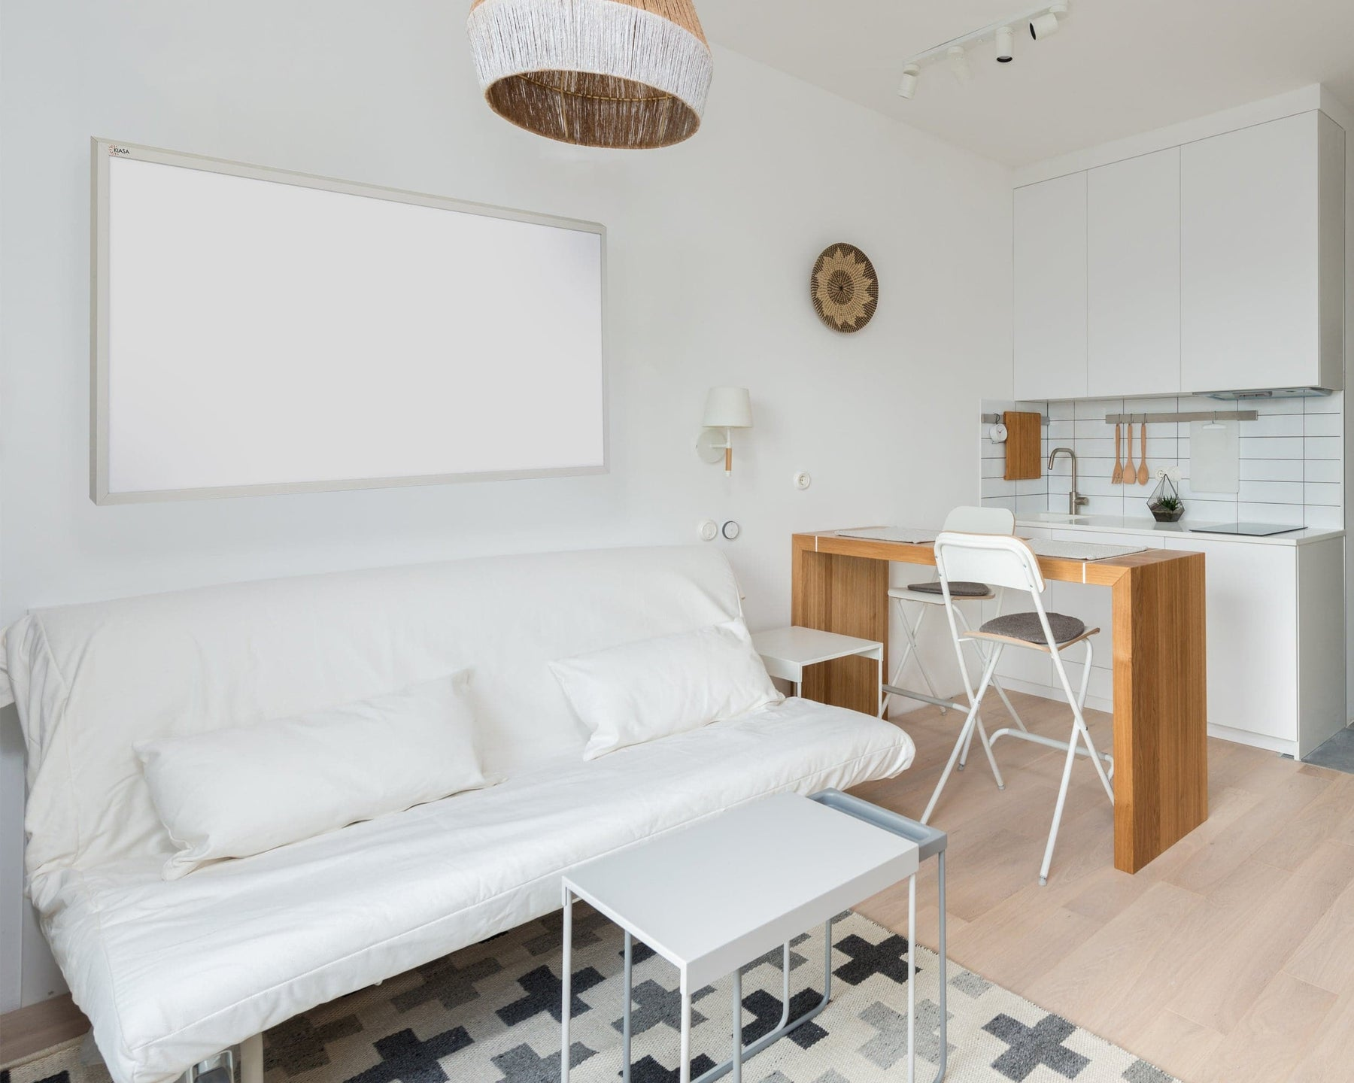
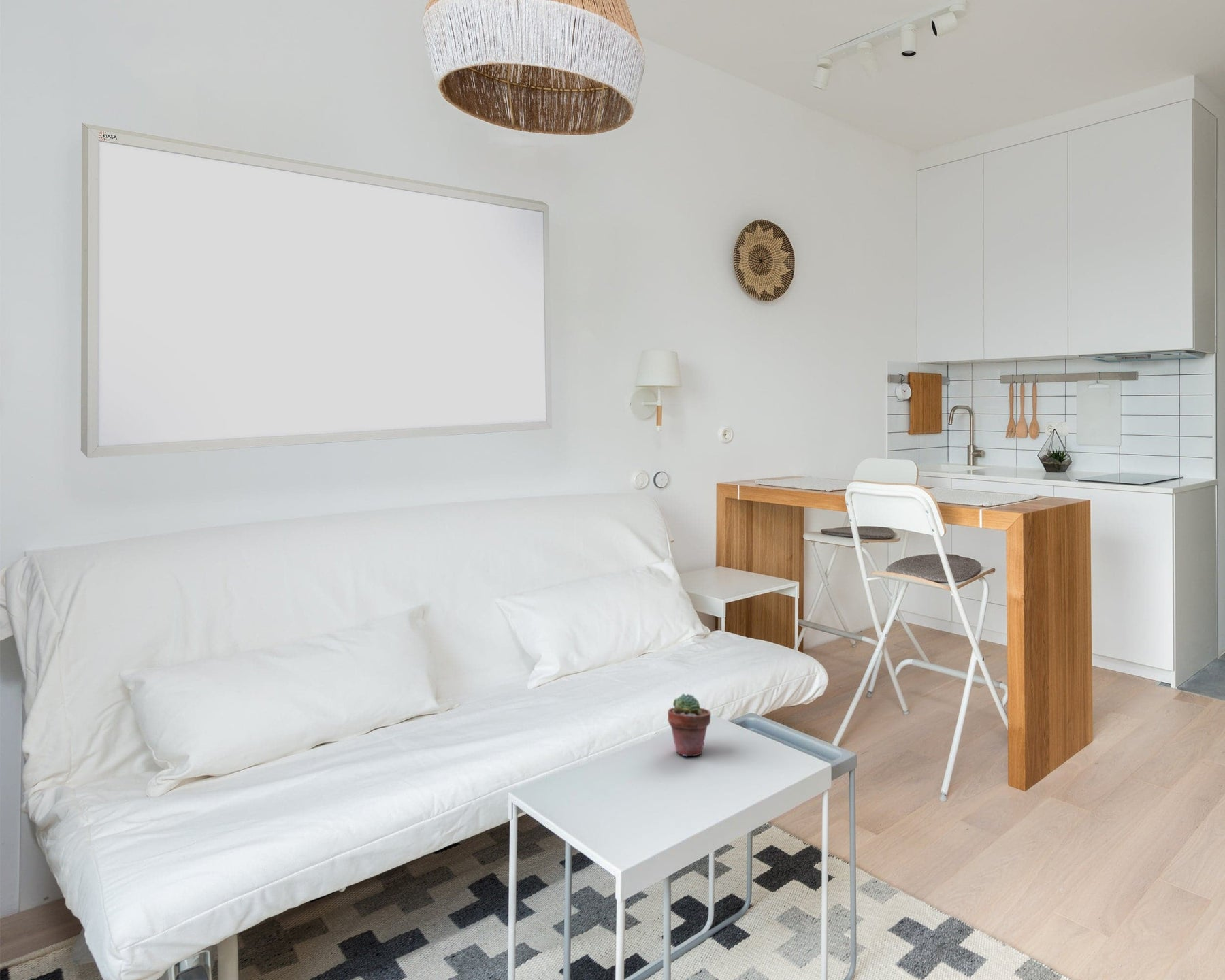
+ potted succulent [667,693,711,757]
